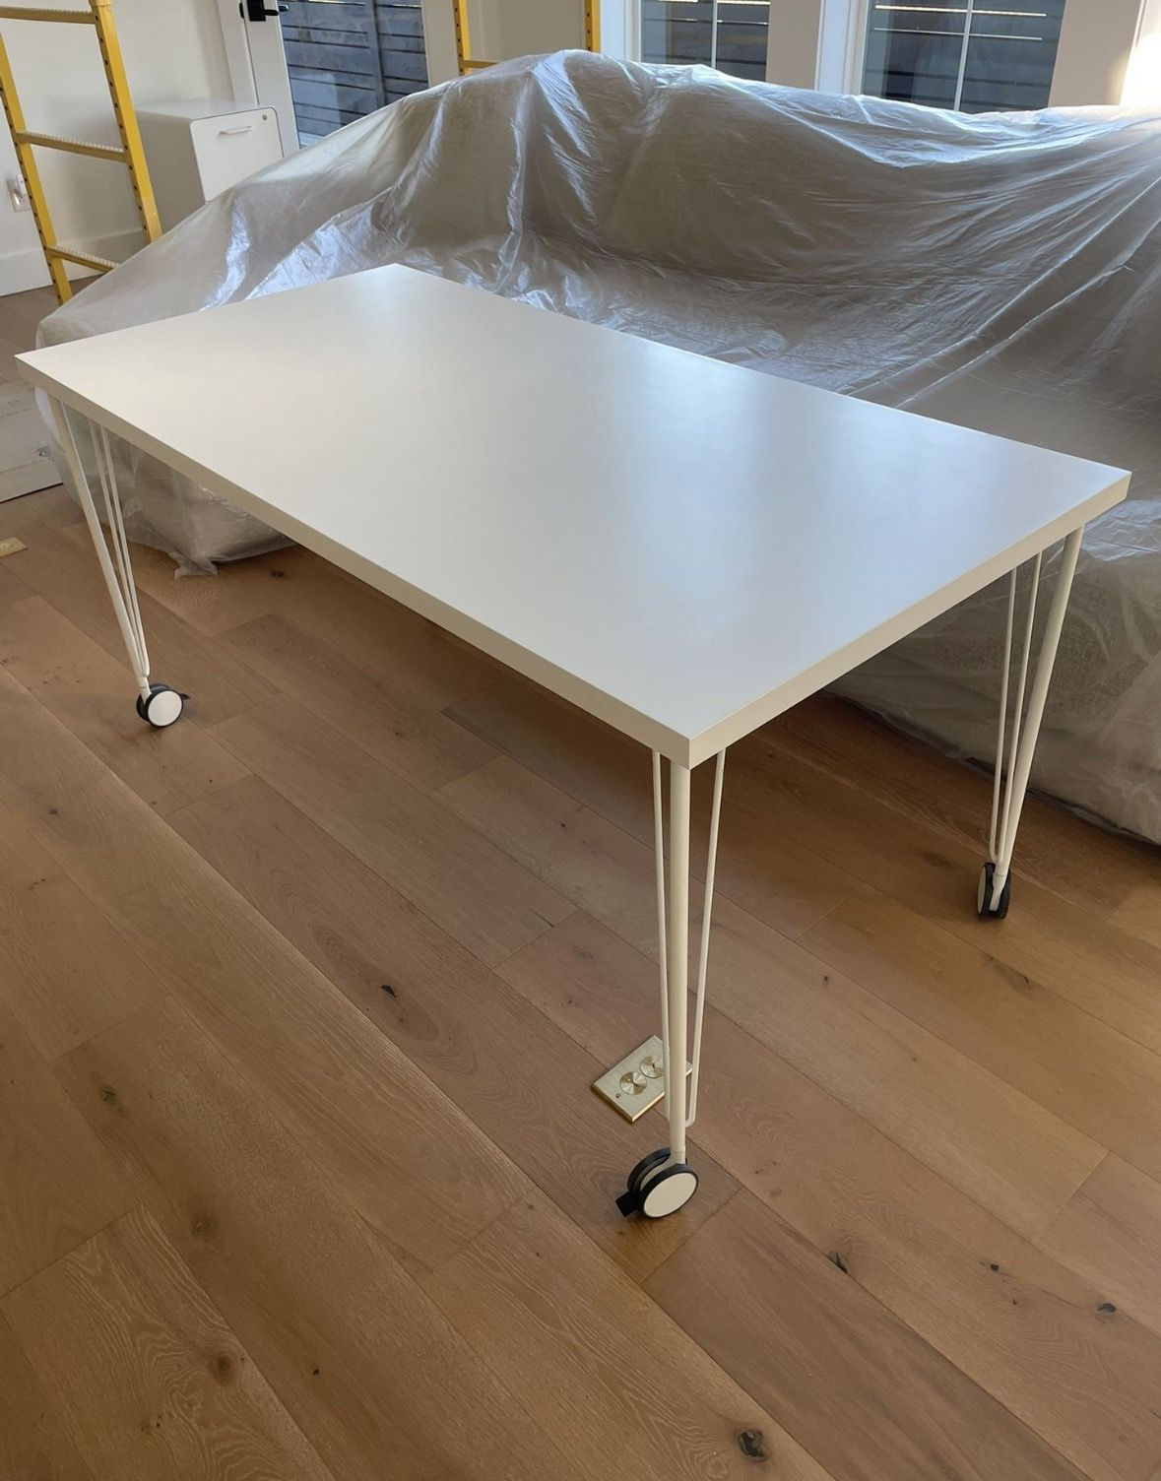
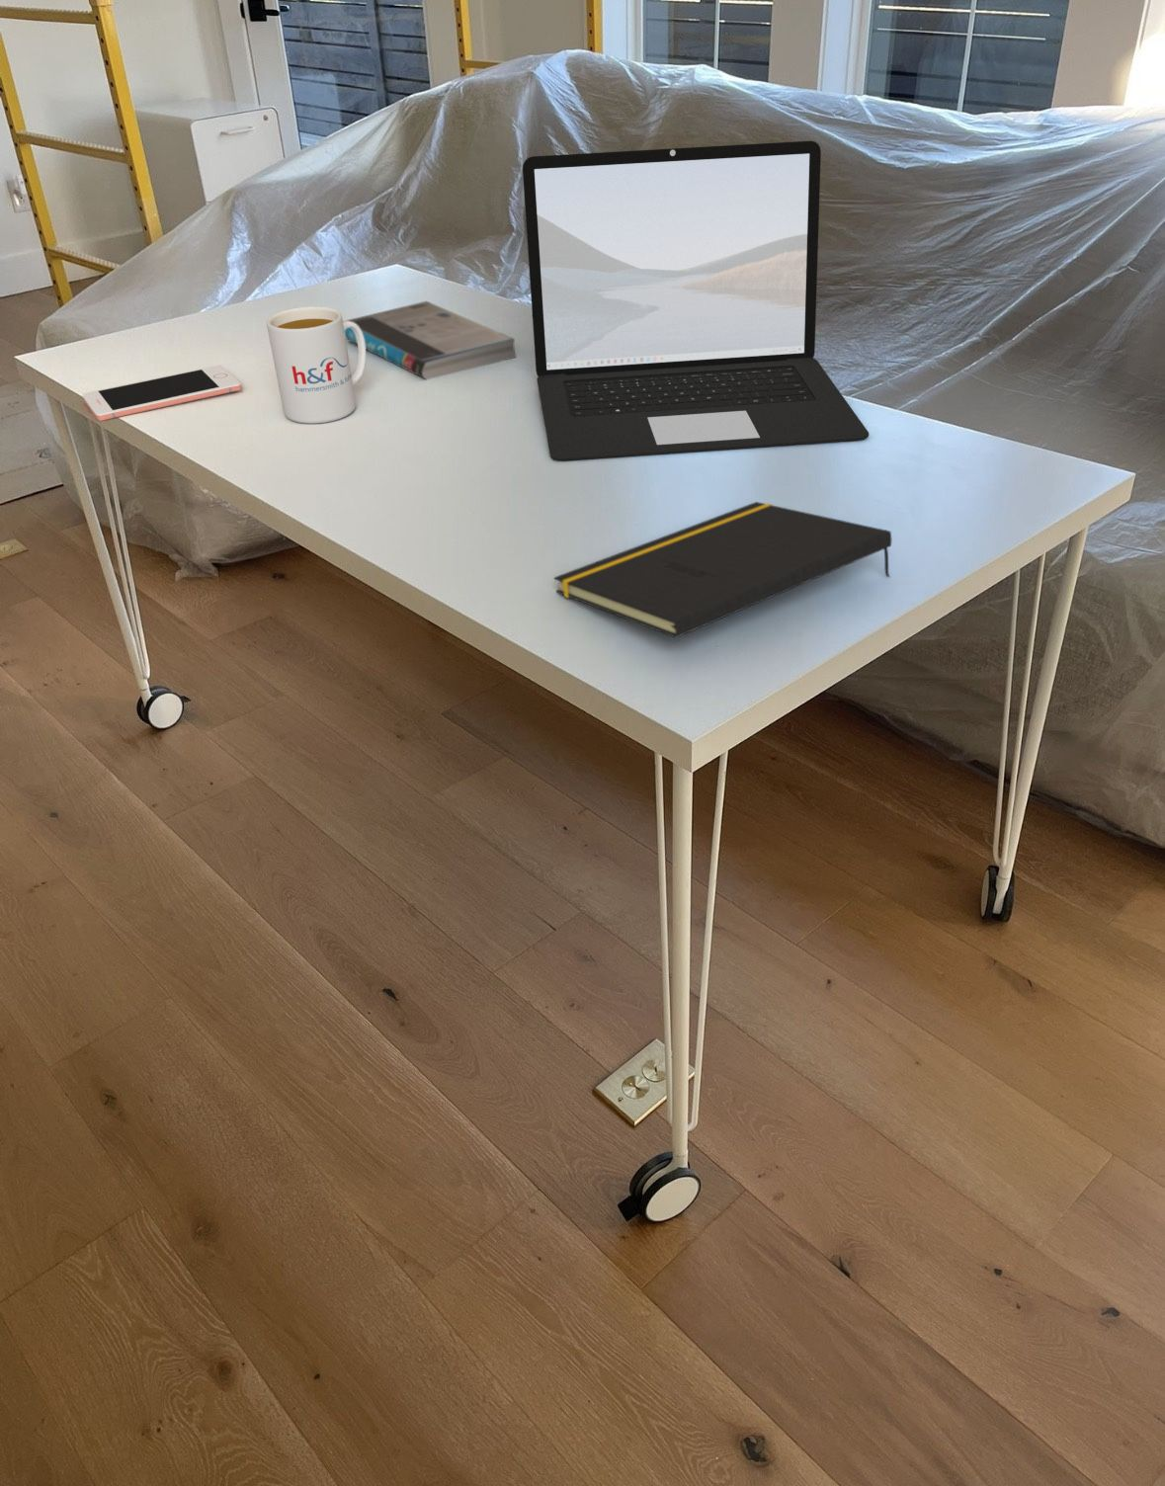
+ book [344,300,517,380]
+ cell phone [82,364,242,422]
+ laptop [522,140,870,462]
+ notepad [554,501,892,639]
+ mug [265,305,367,425]
